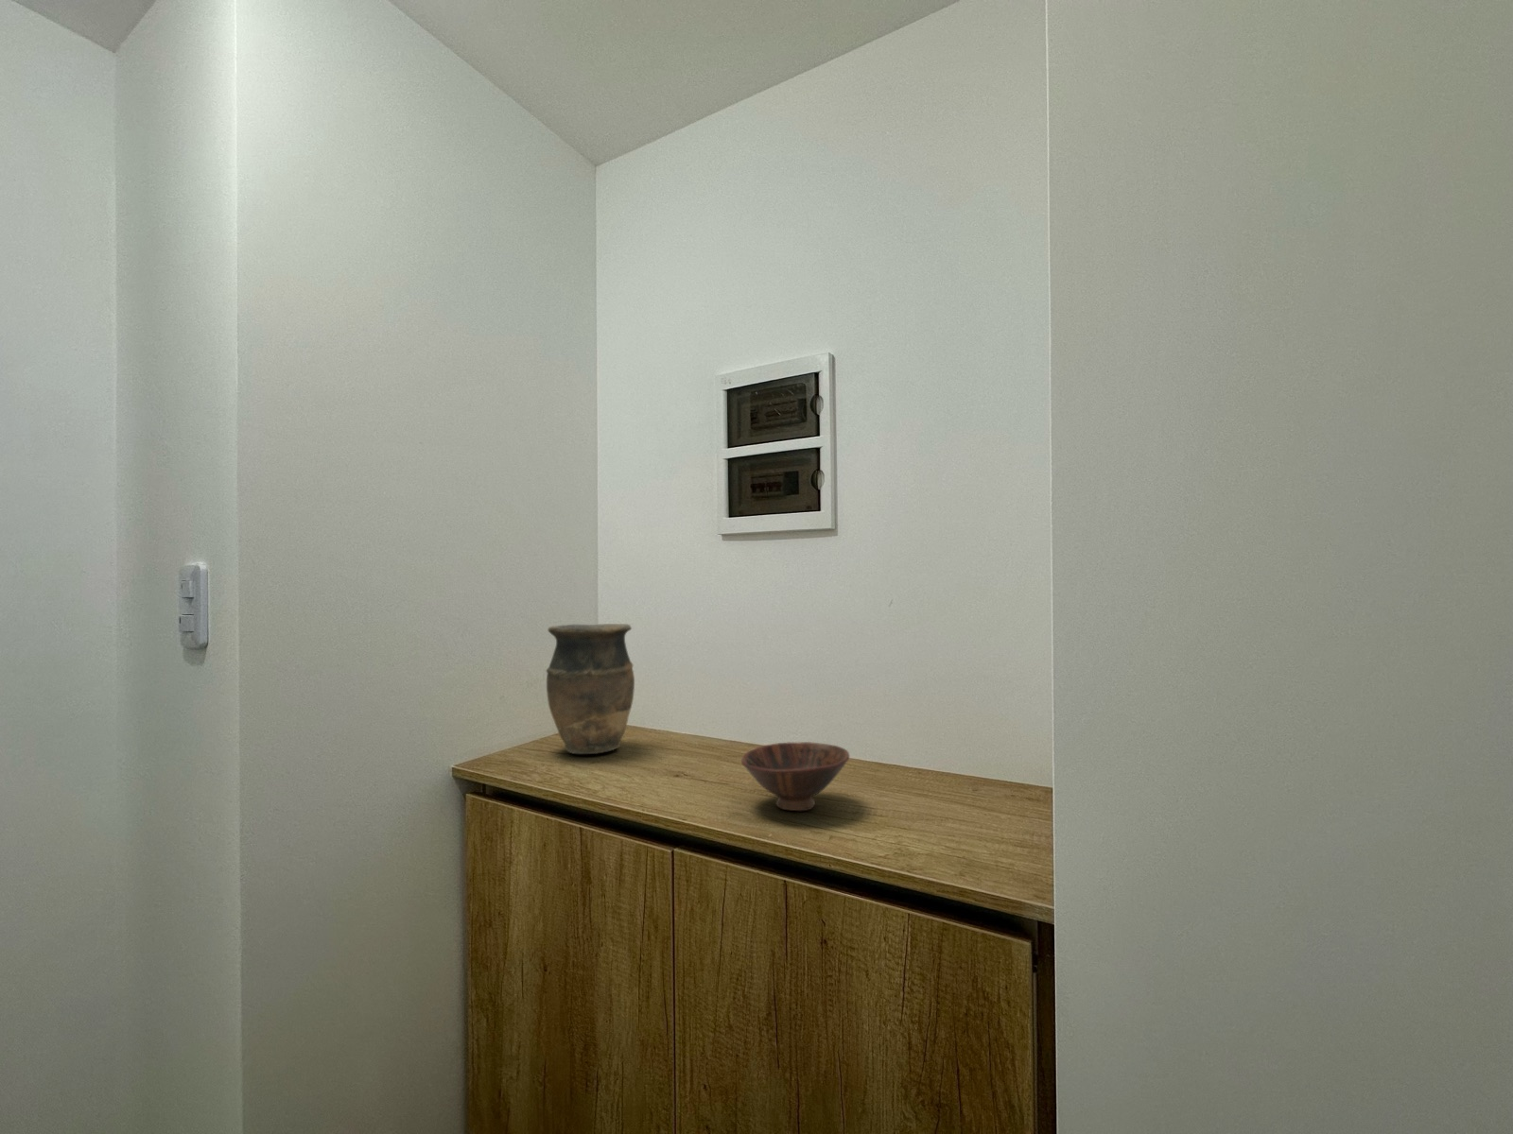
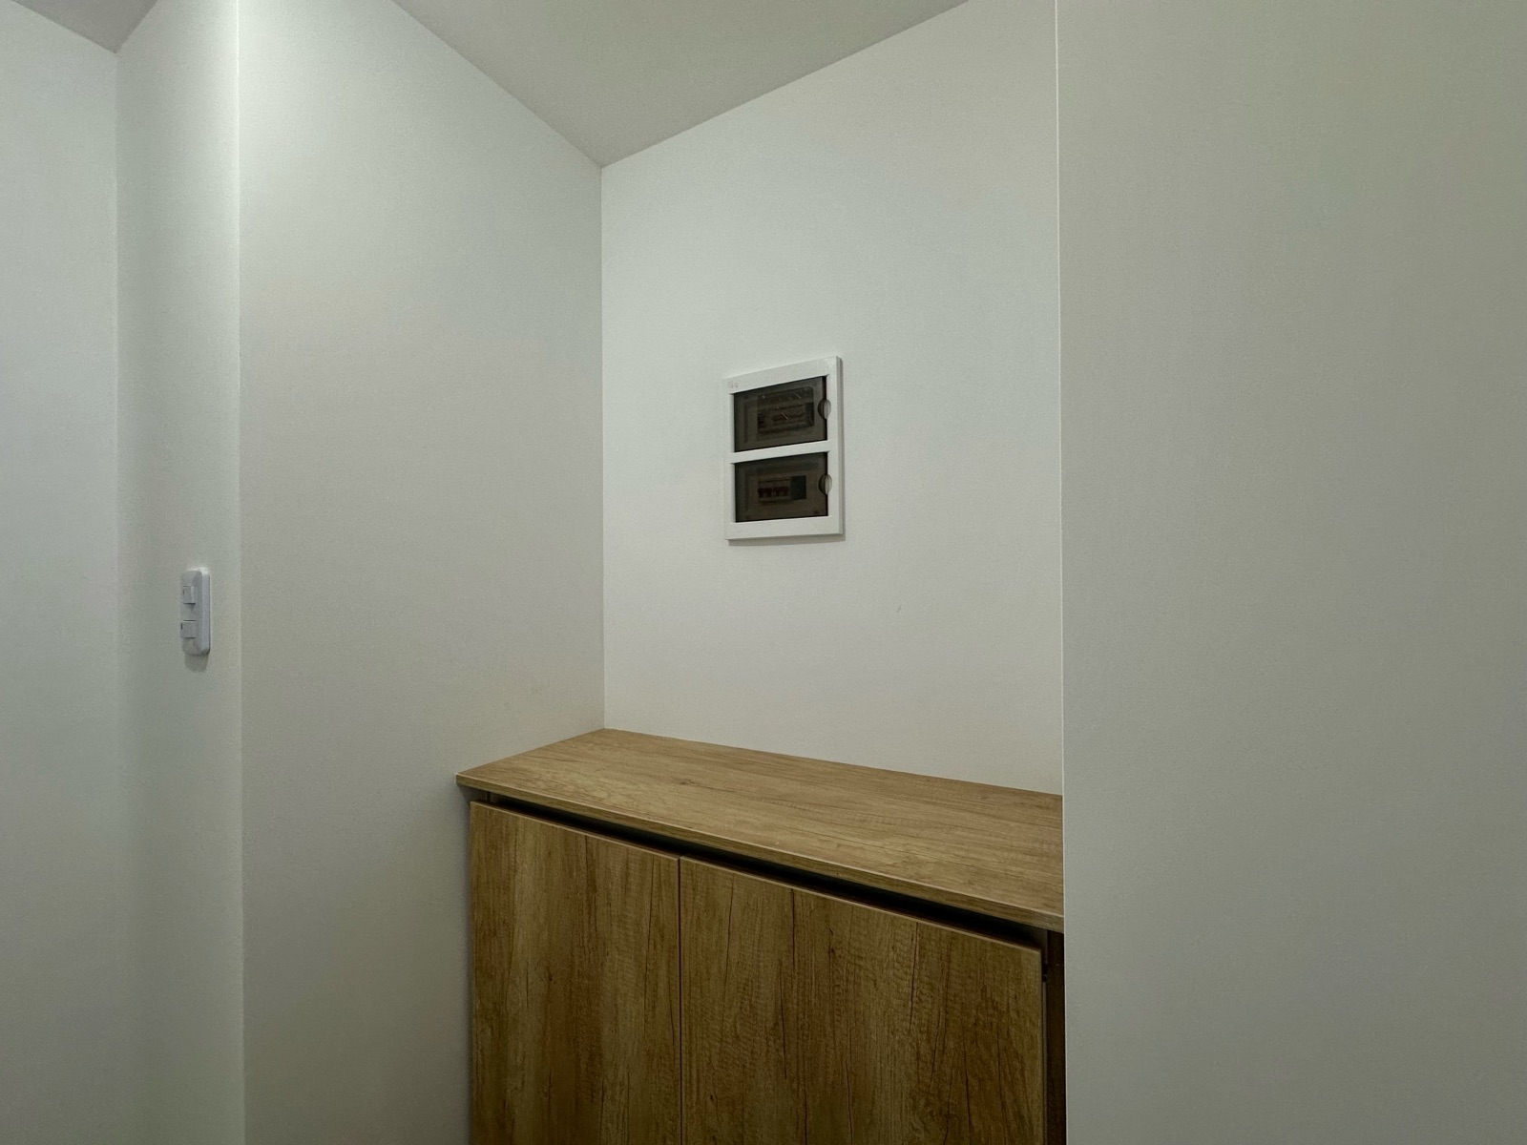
- vase [544,623,635,755]
- bowl [741,741,851,811]
